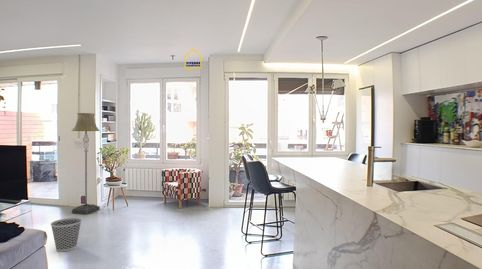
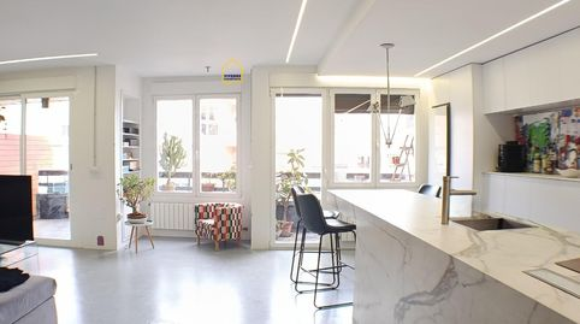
- wastebasket [50,217,83,253]
- floor lamp [70,112,101,215]
